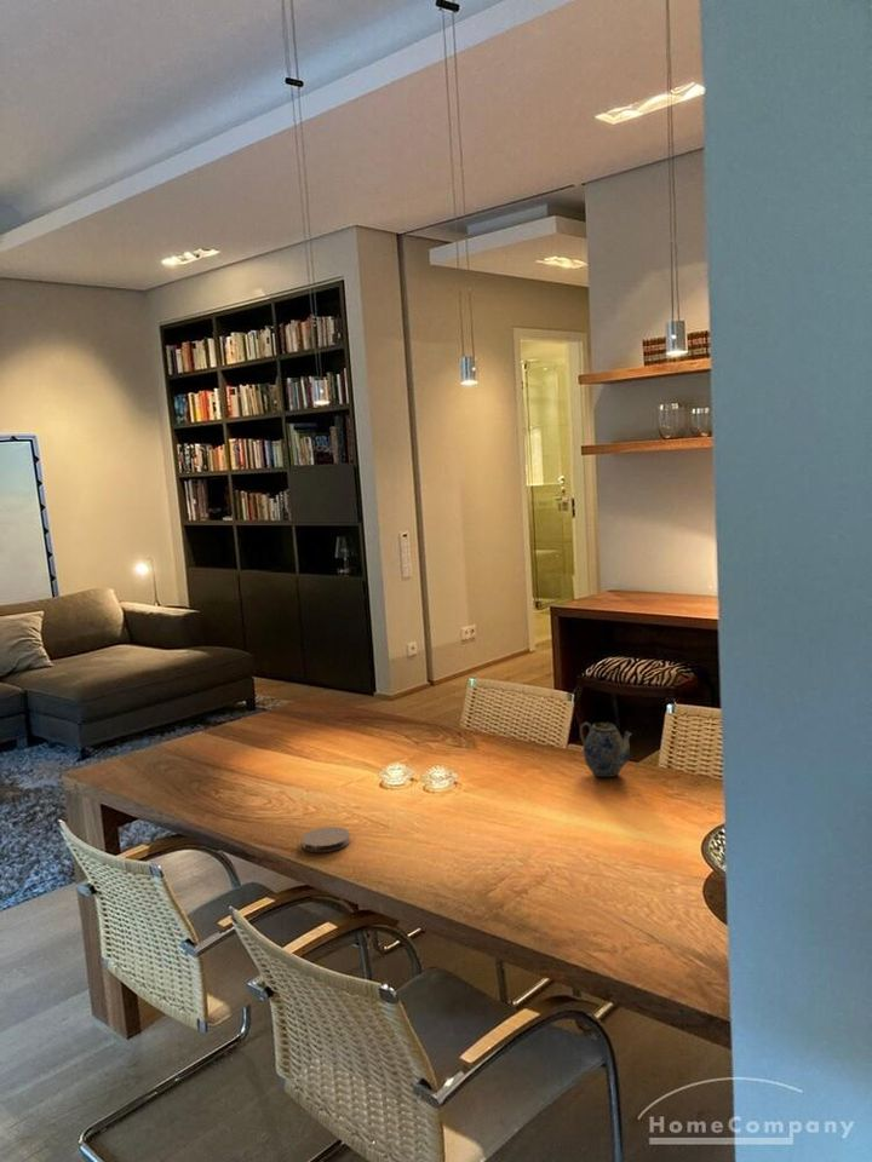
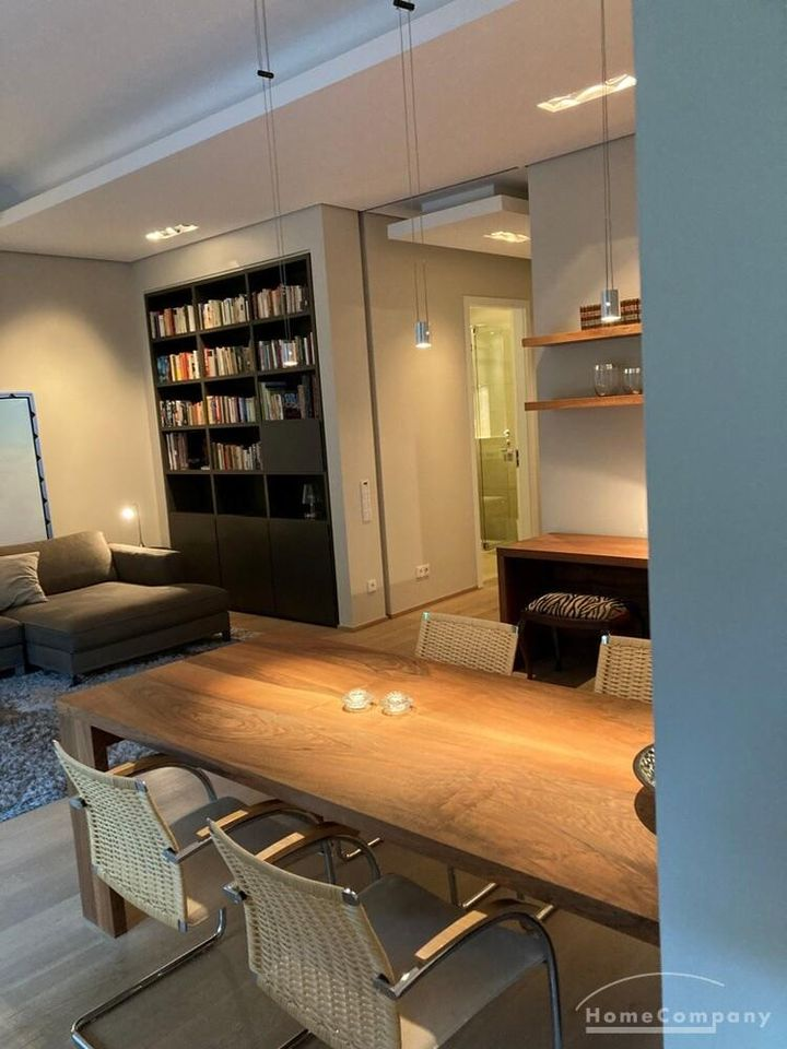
- coaster [300,826,351,853]
- teapot [579,720,633,778]
